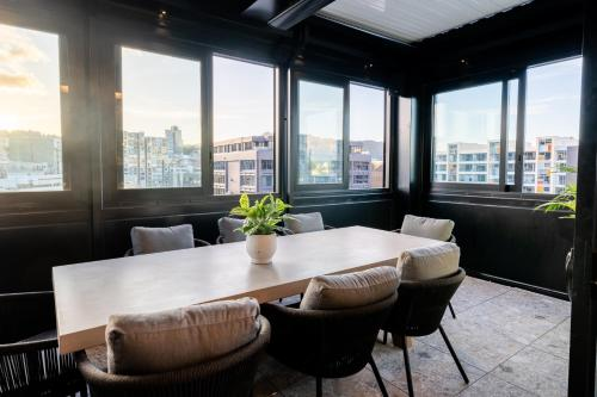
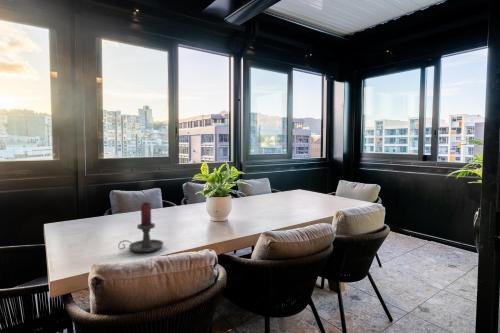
+ candle holder [117,201,164,253]
